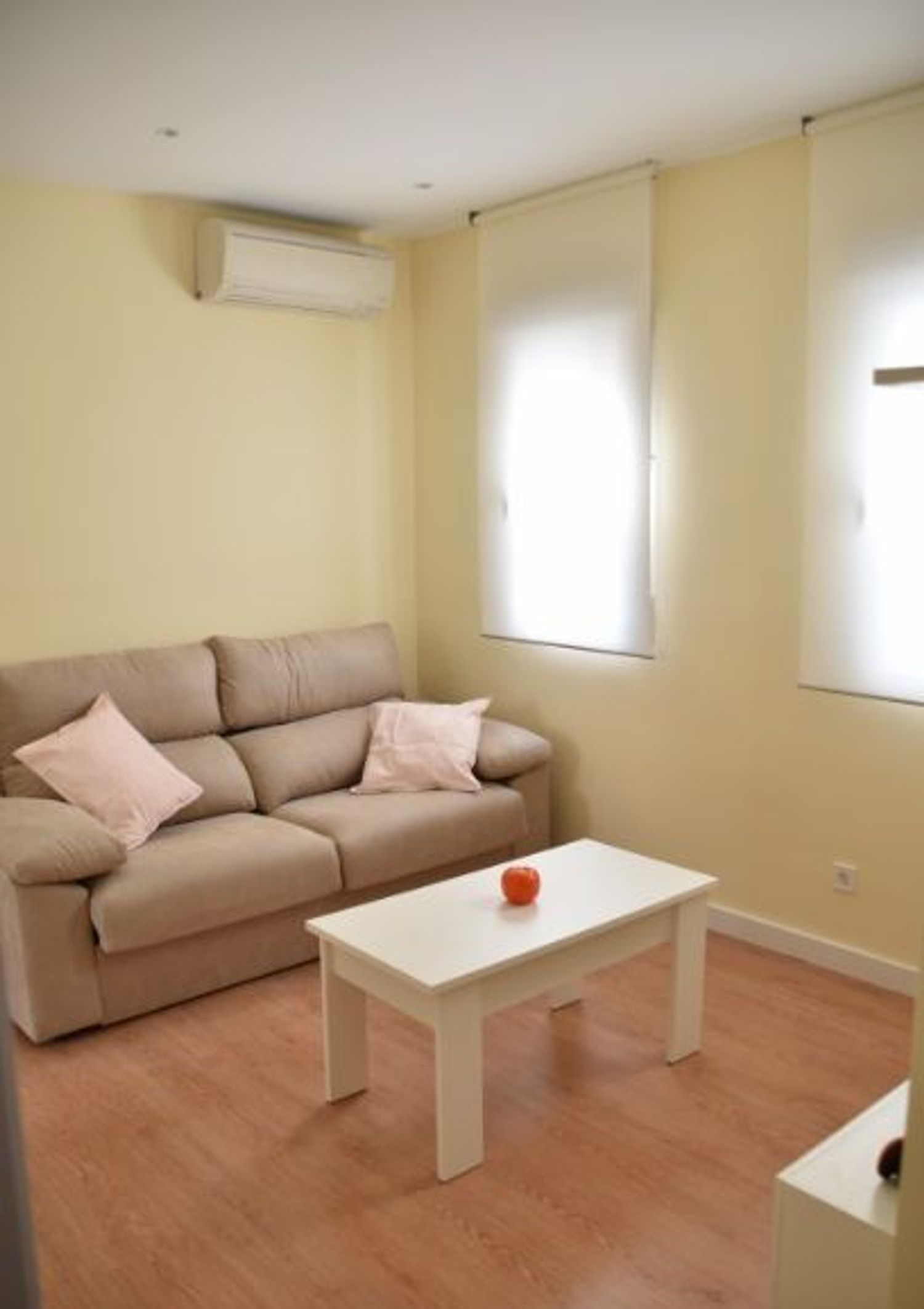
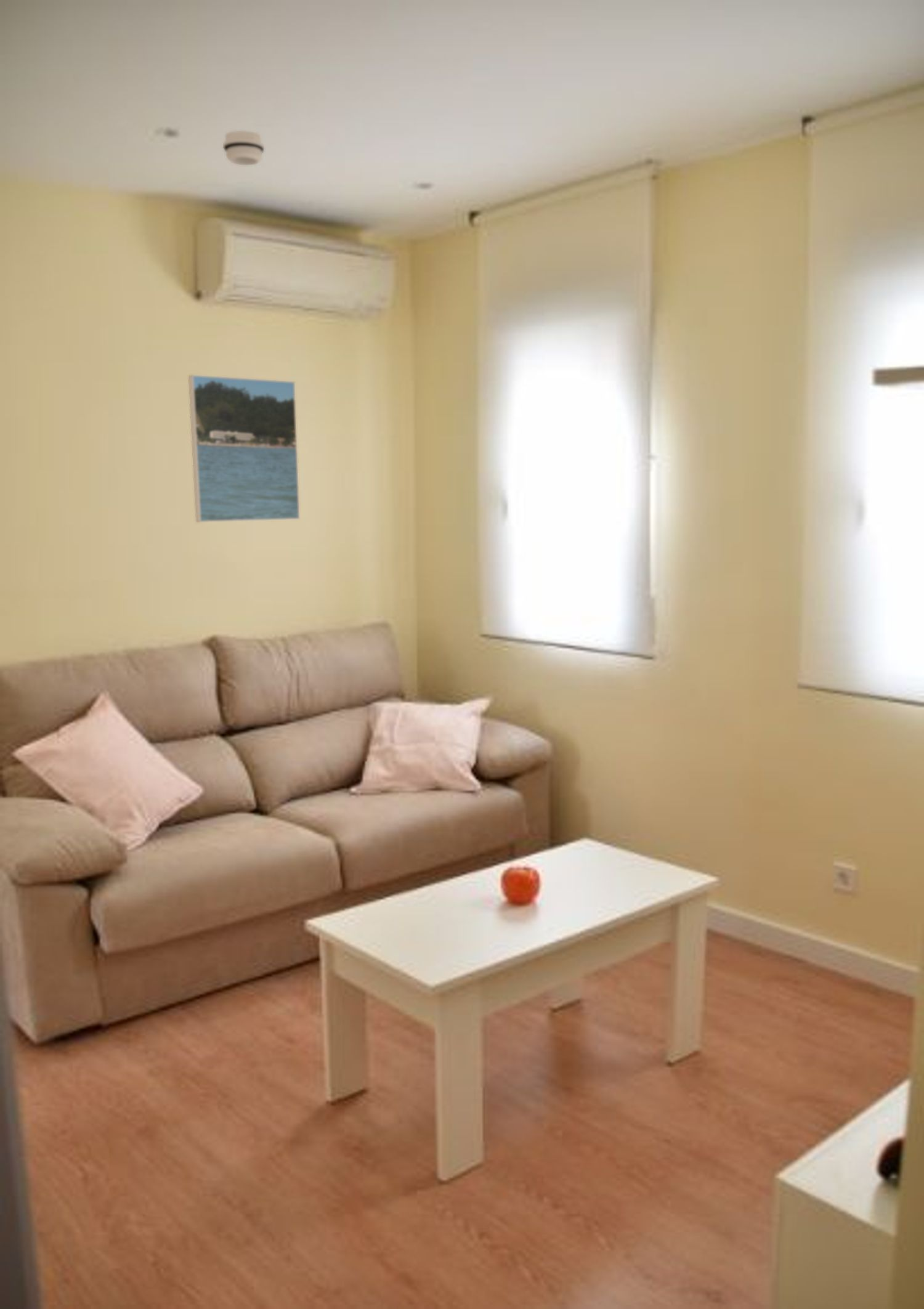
+ smoke detector [222,130,265,166]
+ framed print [188,375,300,523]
